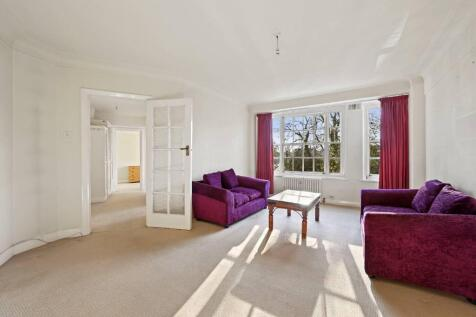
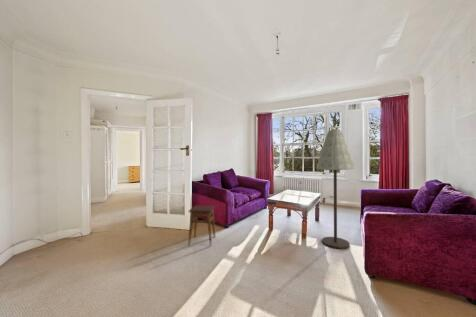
+ floor lamp [315,129,356,250]
+ stool [187,205,216,247]
